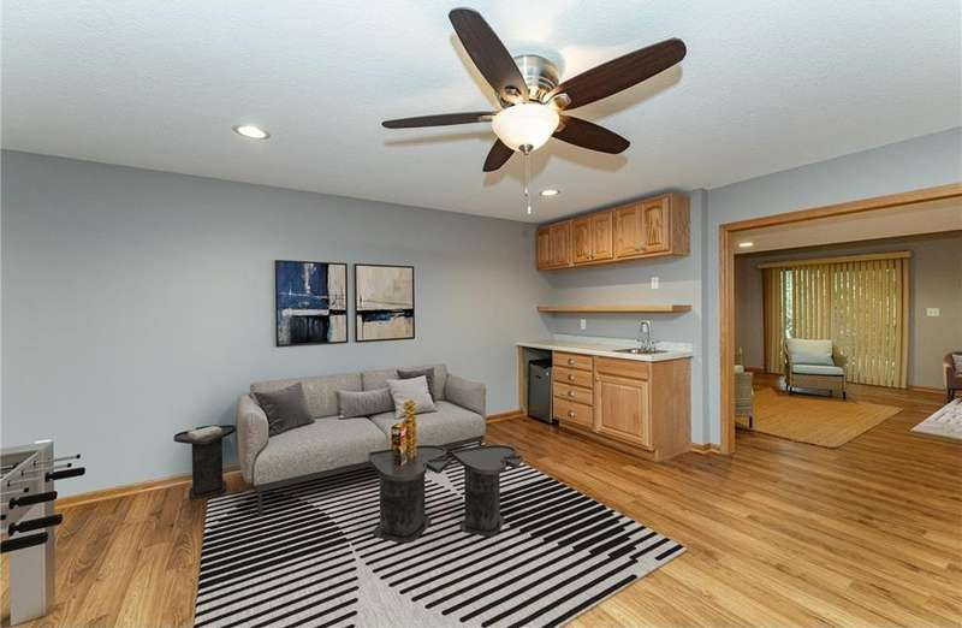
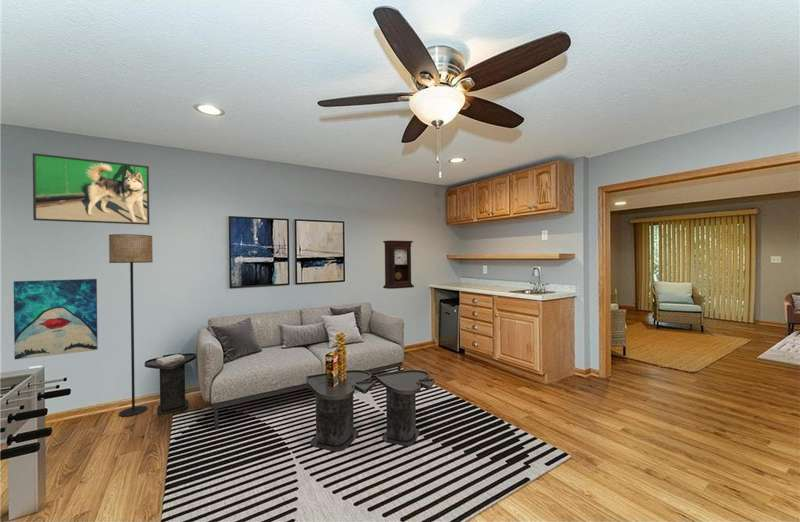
+ floor lamp [108,233,154,418]
+ pendulum clock [382,239,415,290]
+ wall art [13,278,99,360]
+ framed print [32,152,150,226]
